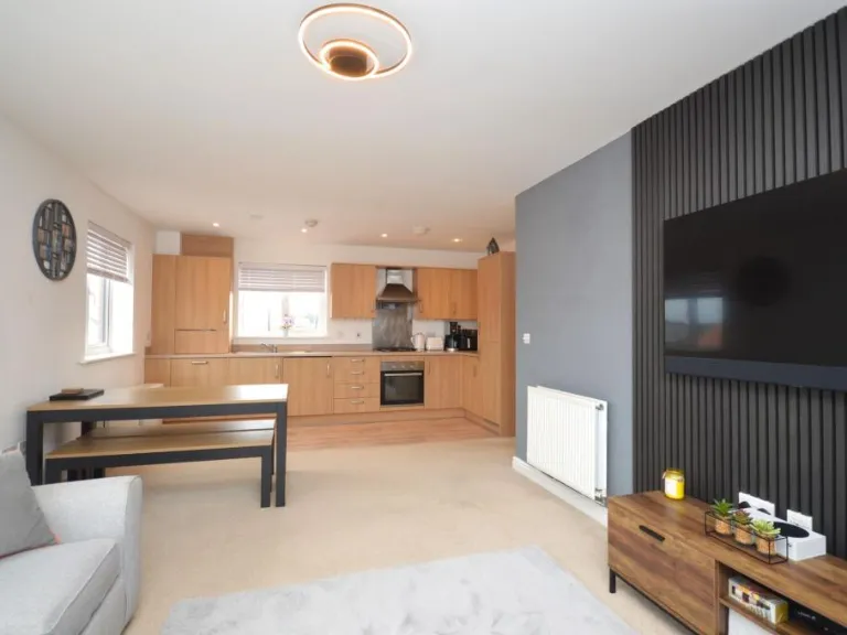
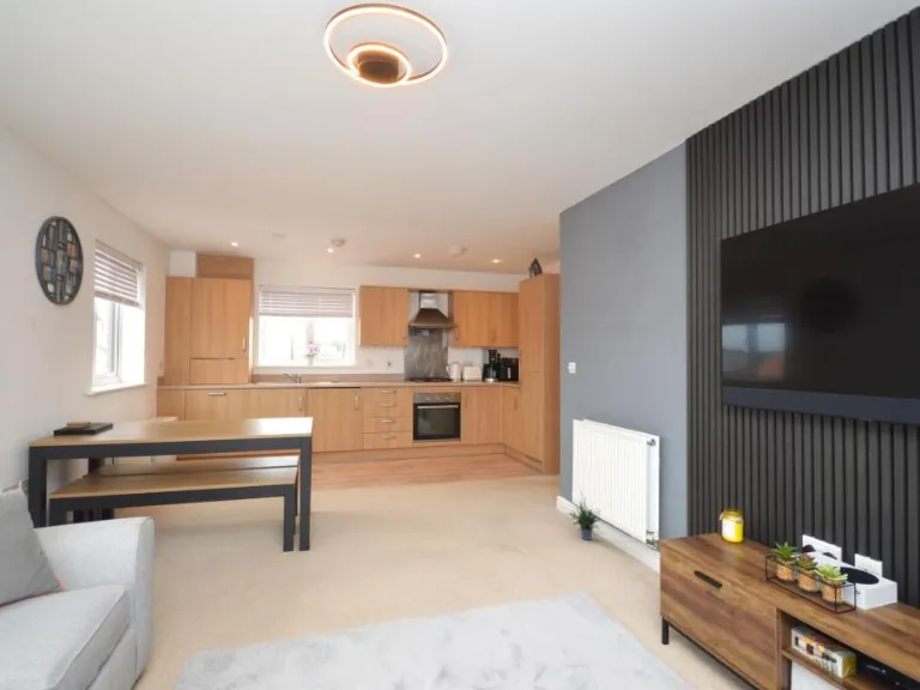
+ potted plant [565,491,603,541]
